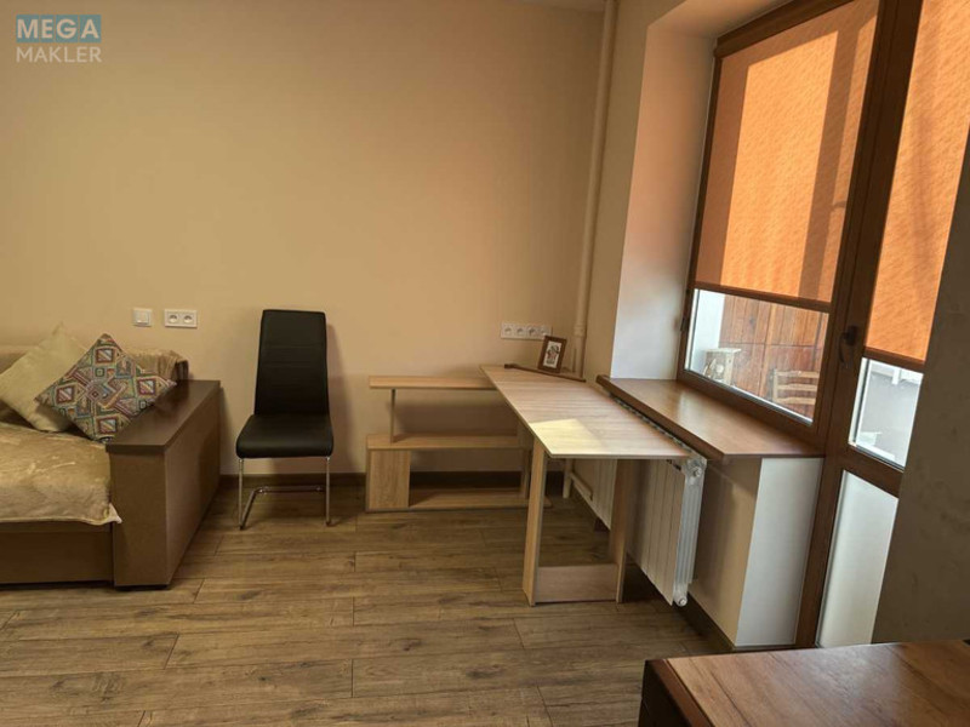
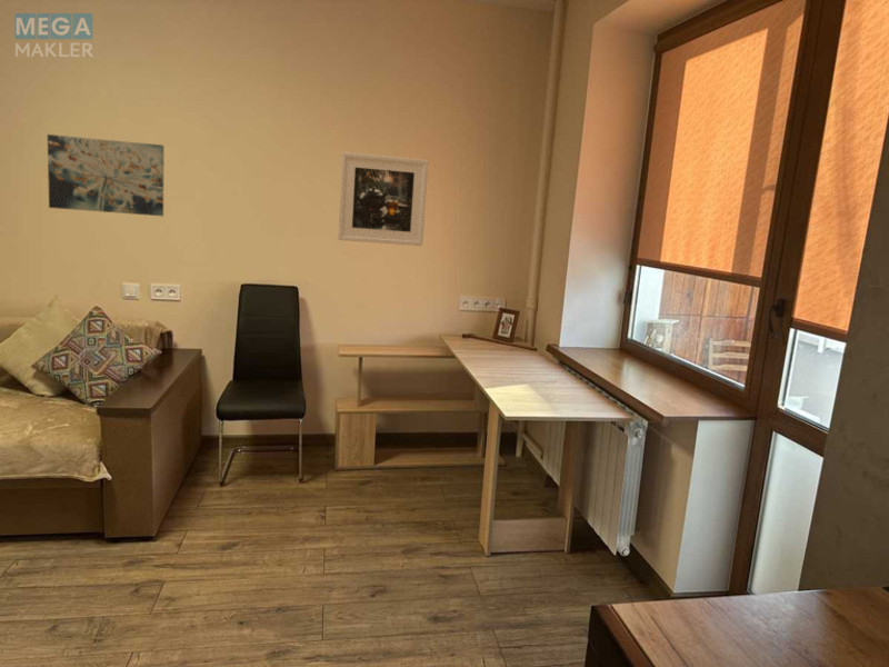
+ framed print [337,151,429,247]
+ wall art [47,133,164,217]
